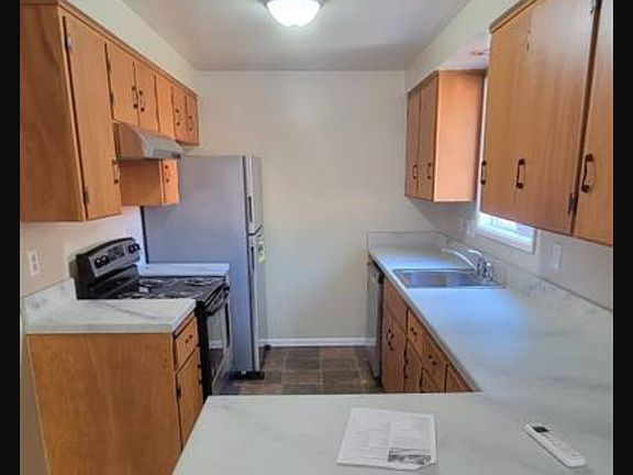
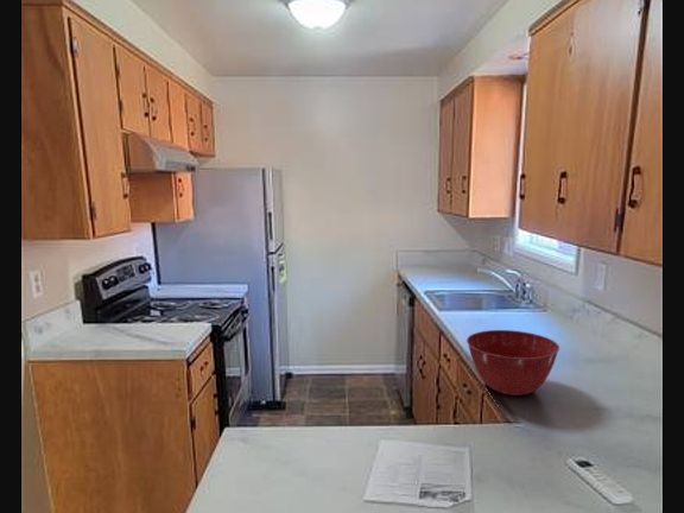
+ mixing bowl [466,329,560,397]
